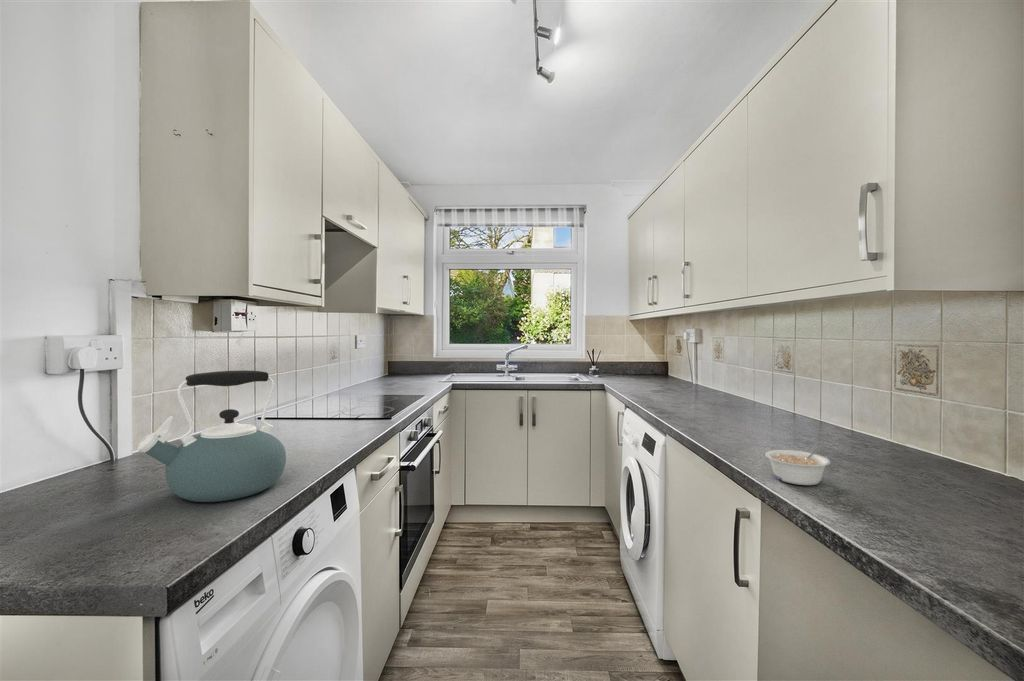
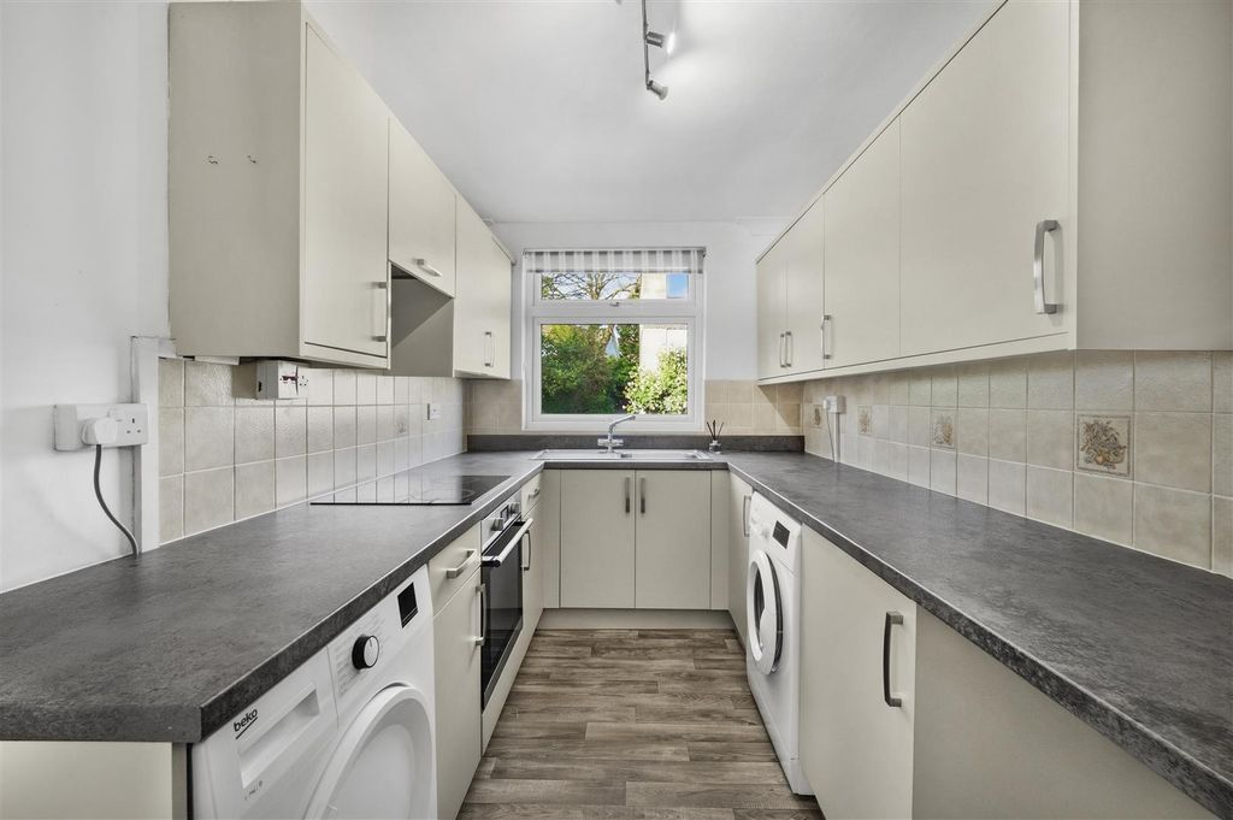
- legume [764,446,831,486]
- kettle [137,369,287,503]
